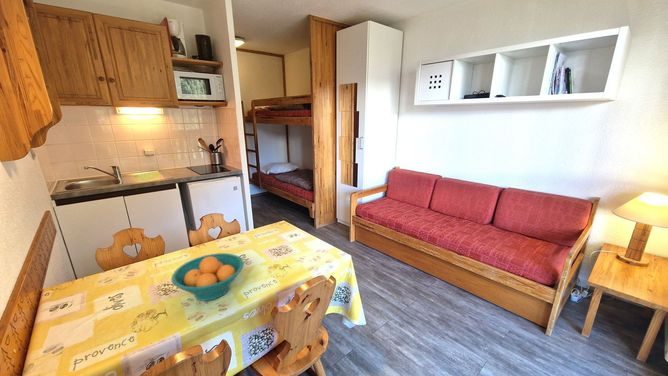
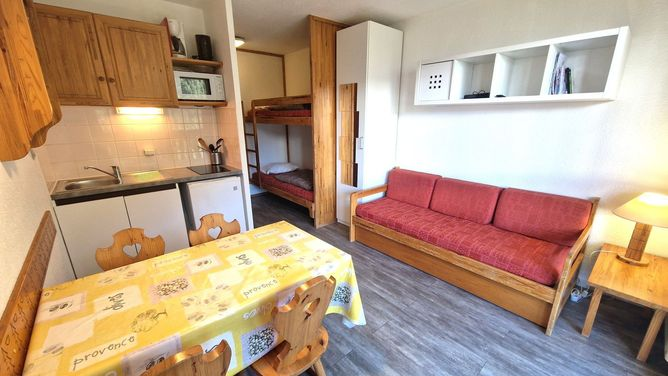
- fruit bowl [170,252,245,302]
